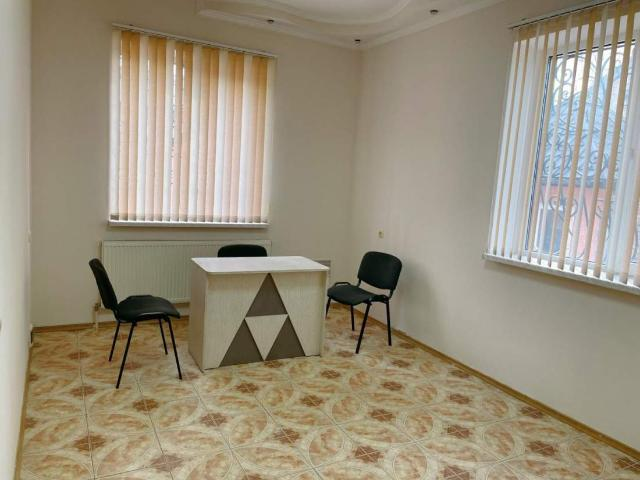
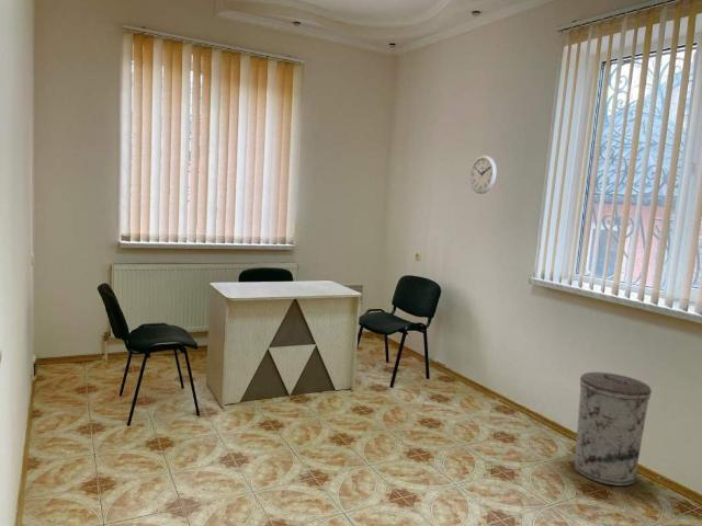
+ trash can [573,371,653,487]
+ wall clock [468,153,497,195]
